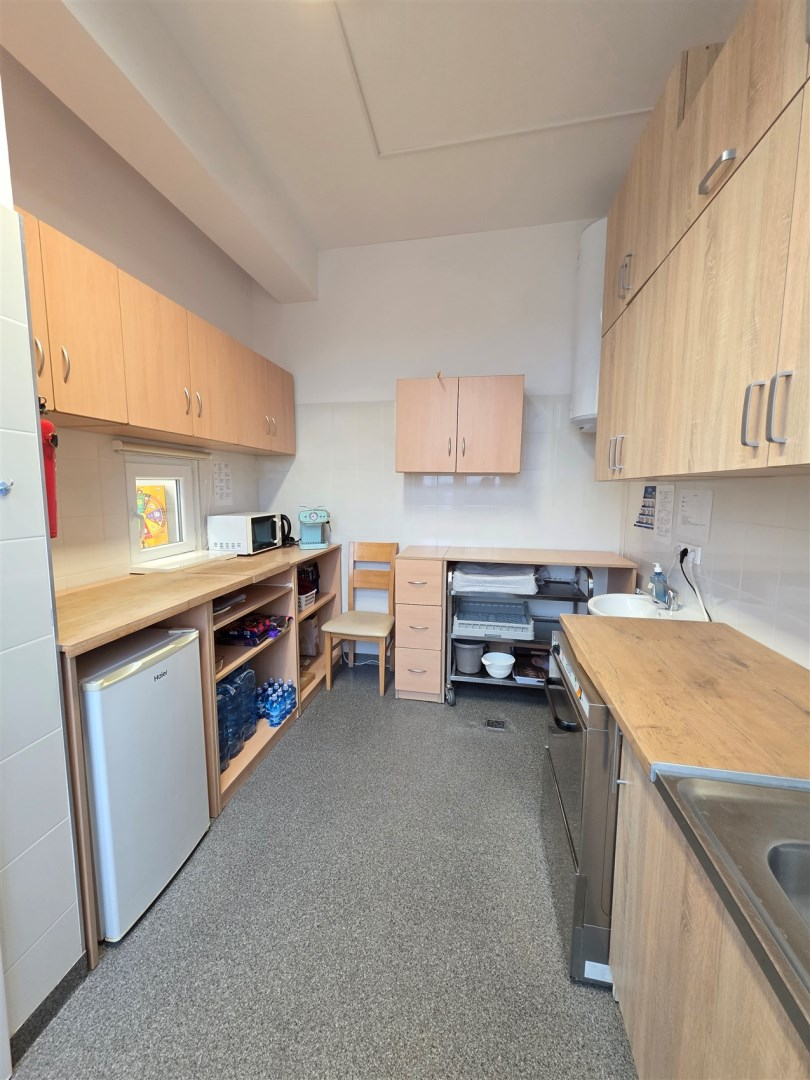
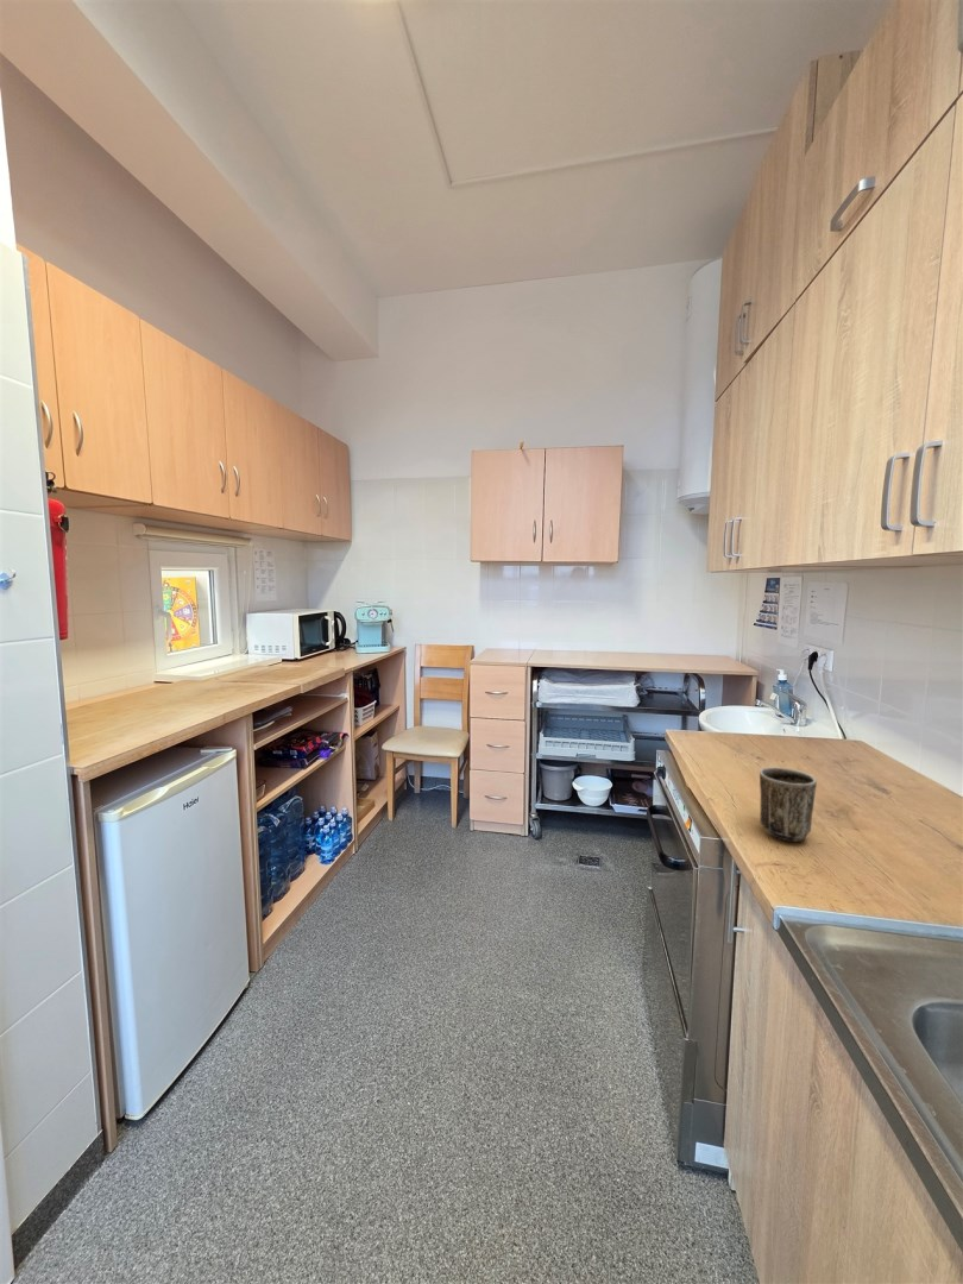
+ mug [759,767,818,843]
